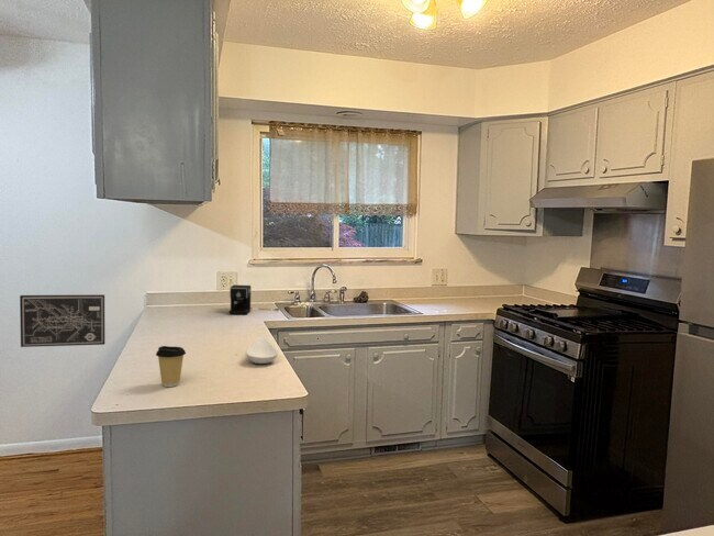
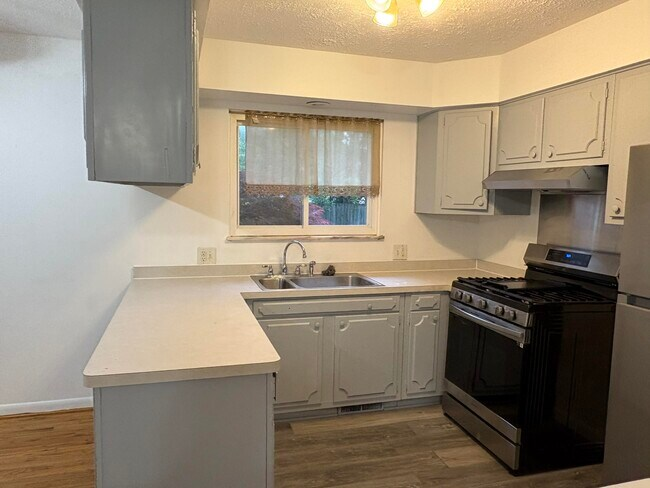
- coffee cup [155,345,187,388]
- coffee maker [228,284,280,315]
- spoon rest [245,336,279,365]
- wall art [19,293,105,348]
